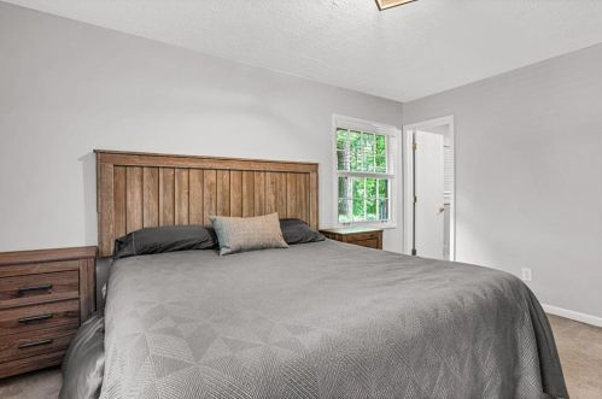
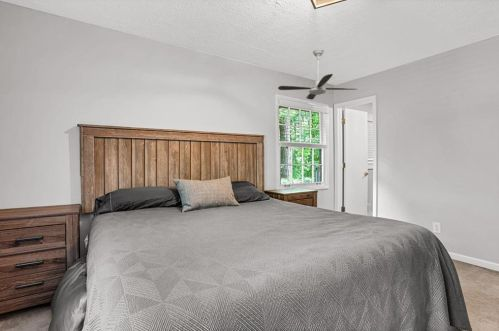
+ ceiling fan [277,48,357,100]
